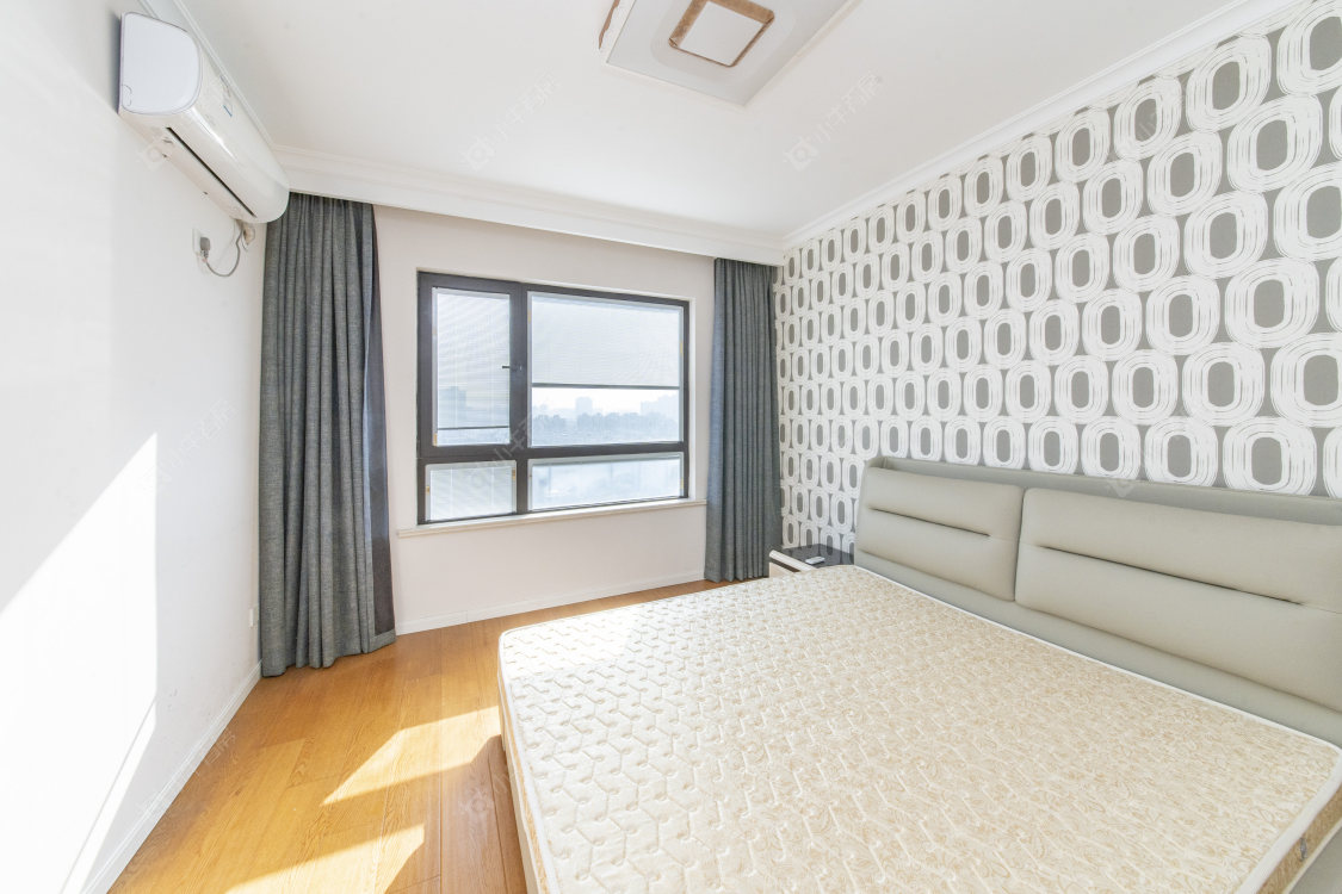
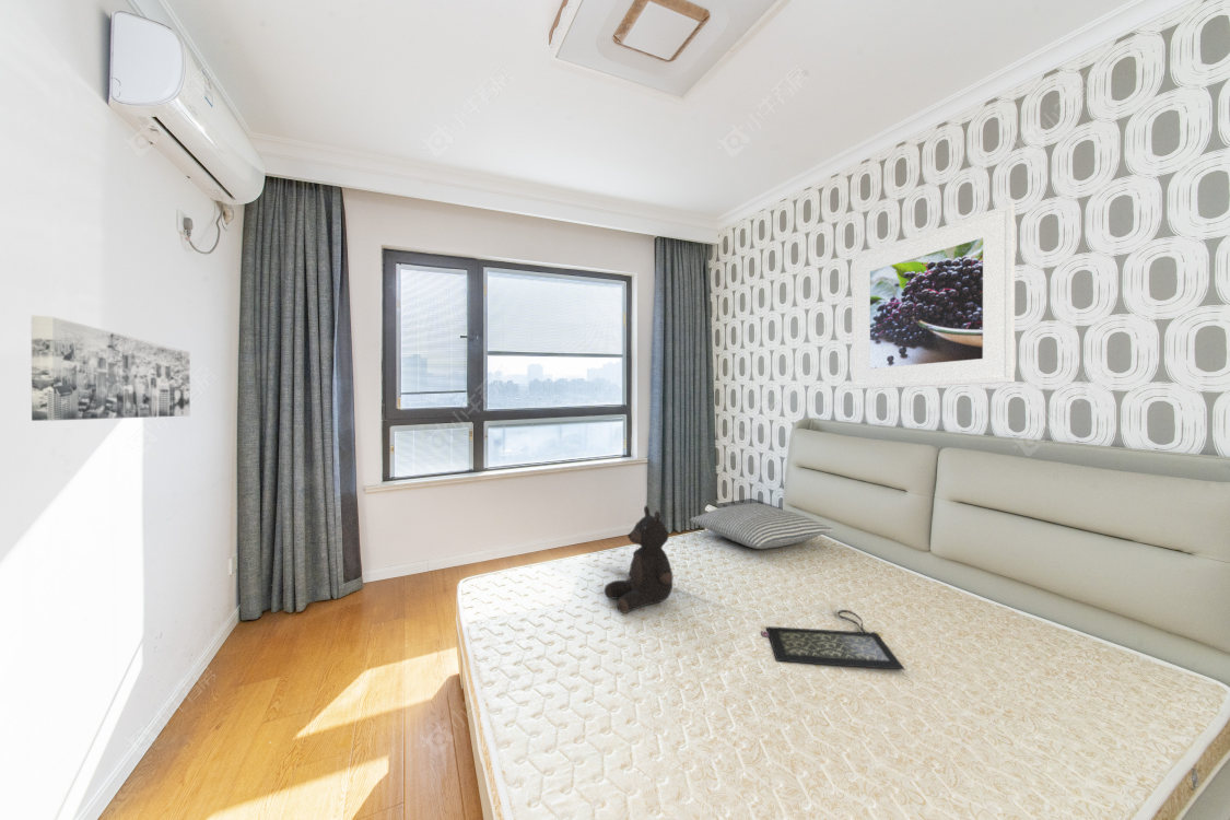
+ pillow [689,502,834,550]
+ clutch bag [760,609,906,671]
+ wall art [31,315,191,422]
+ teddy bear [604,505,673,614]
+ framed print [851,202,1017,390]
